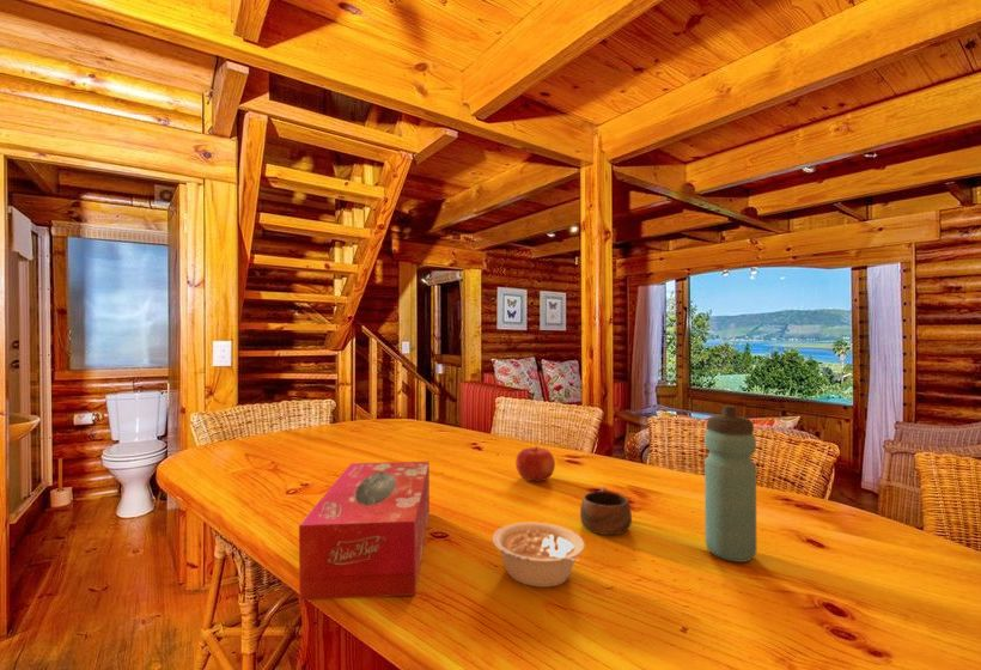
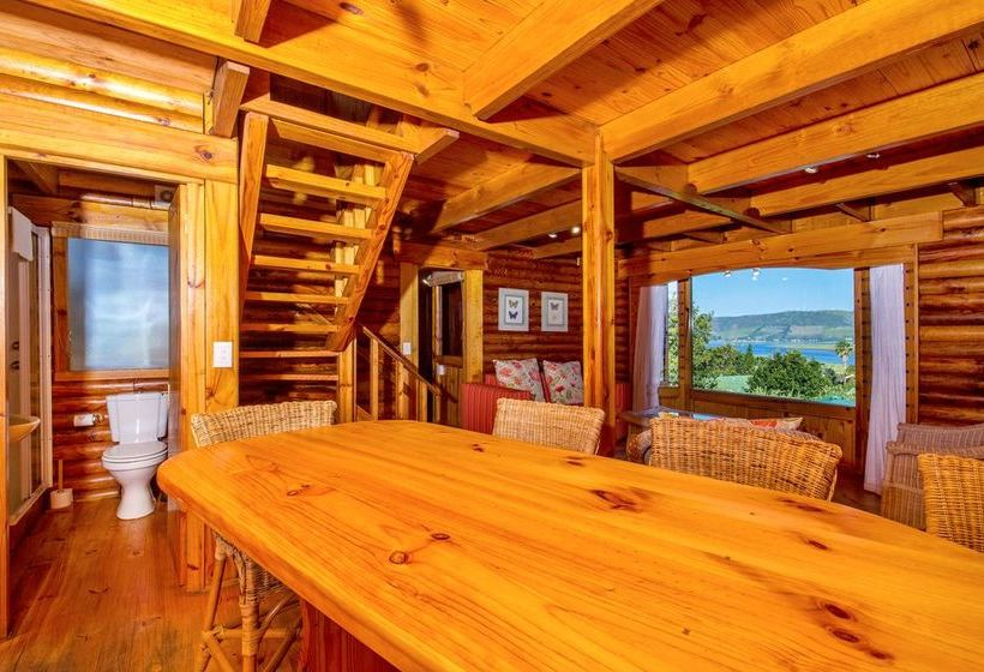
- legume [492,522,586,589]
- tissue box [298,461,431,602]
- fruit [514,445,556,482]
- cup [579,486,633,536]
- water bottle [703,404,757,564]
